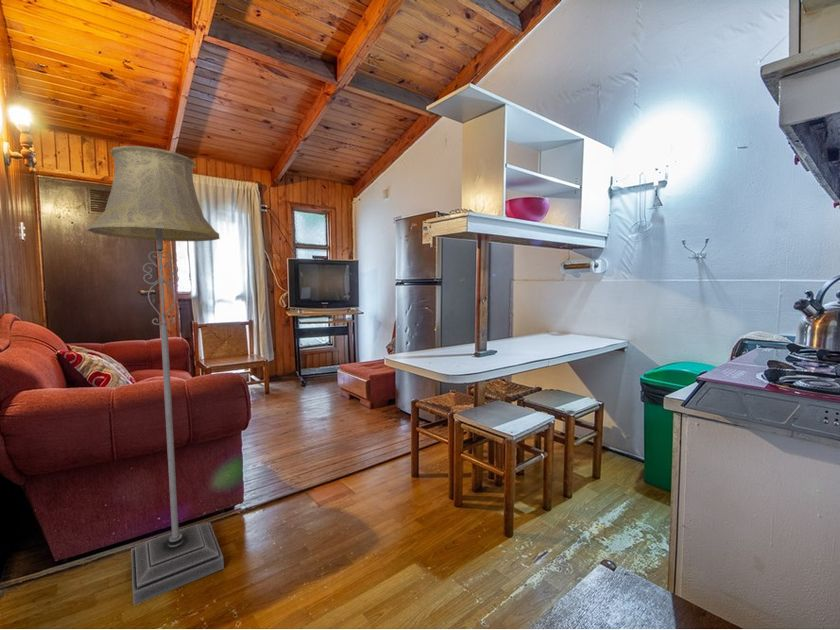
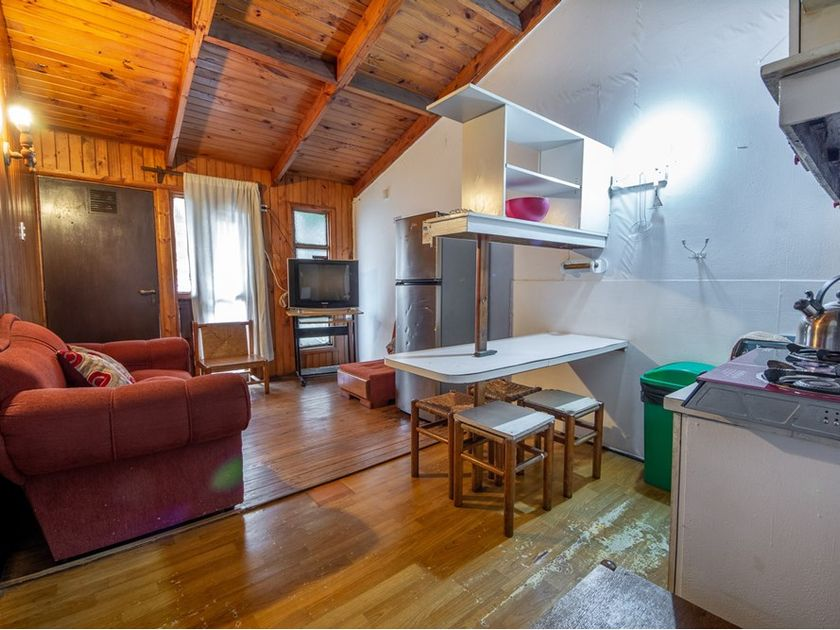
- floor lamp [86,145,225,606]
